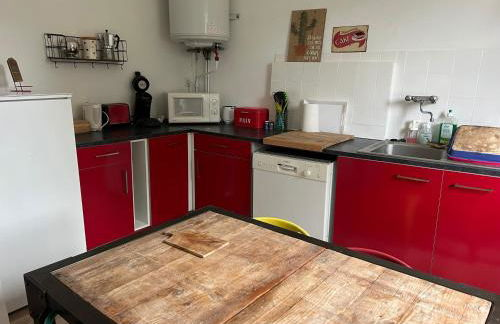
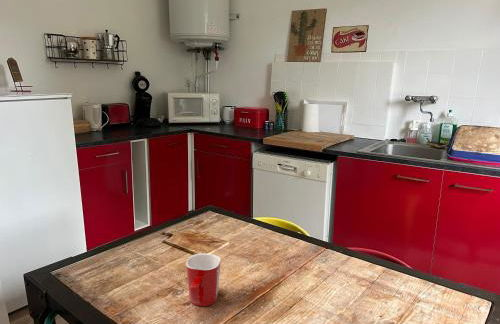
+ mug [185,252,222,307]
